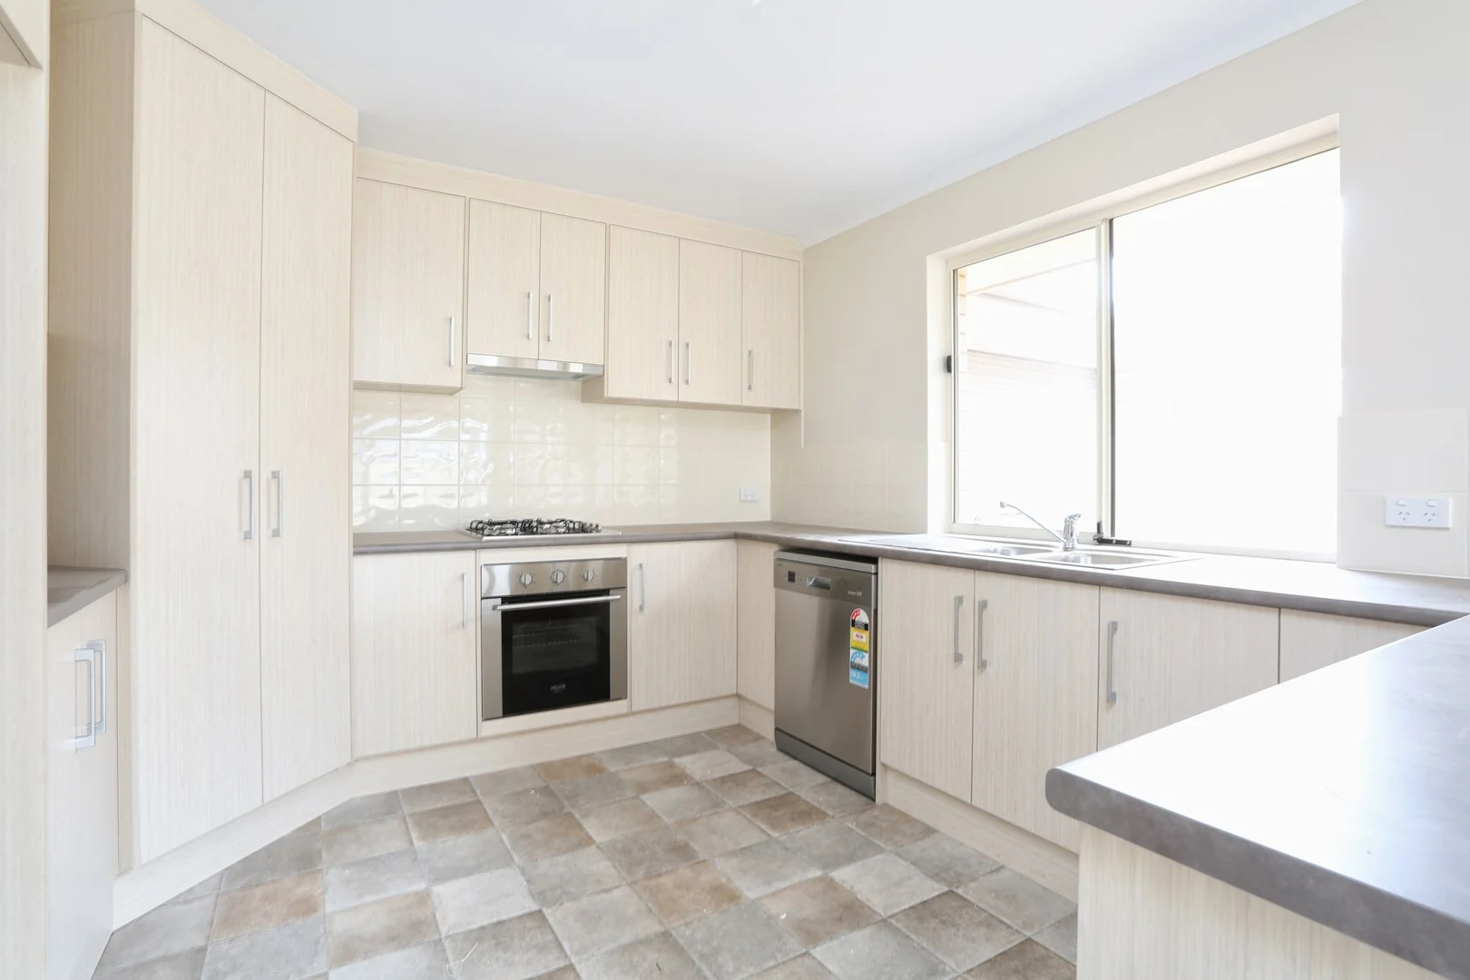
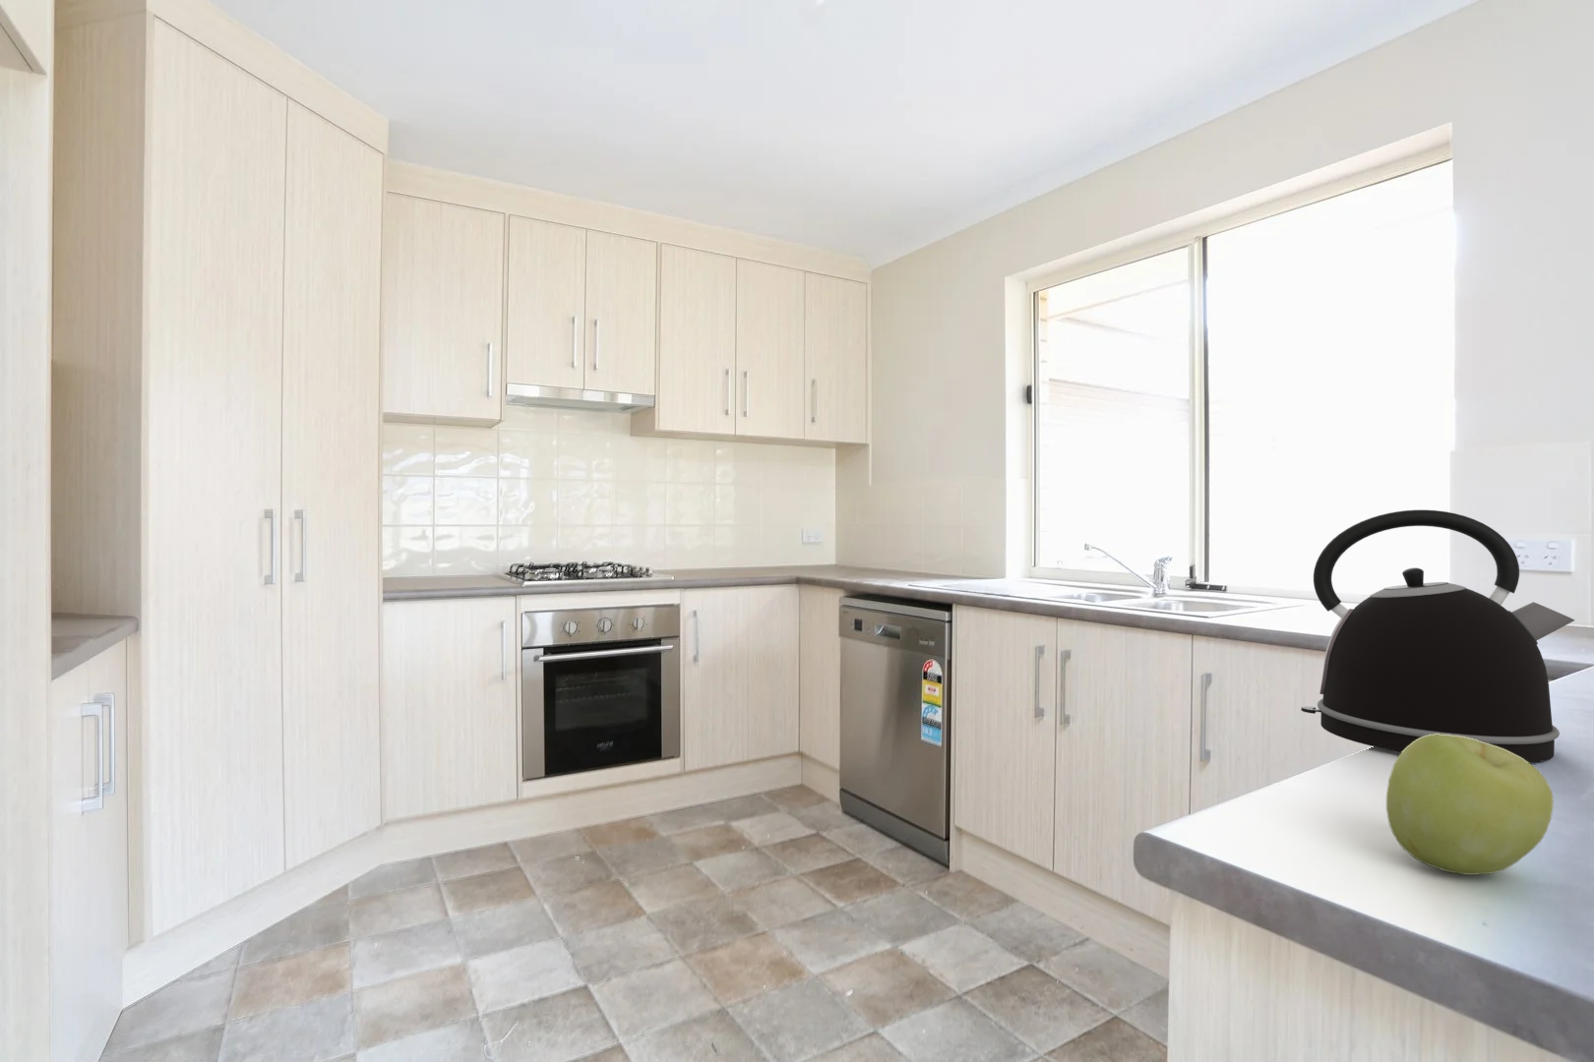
+ kettle [1300,508,1575,764]
+ apple [1385,734,1555,876]
